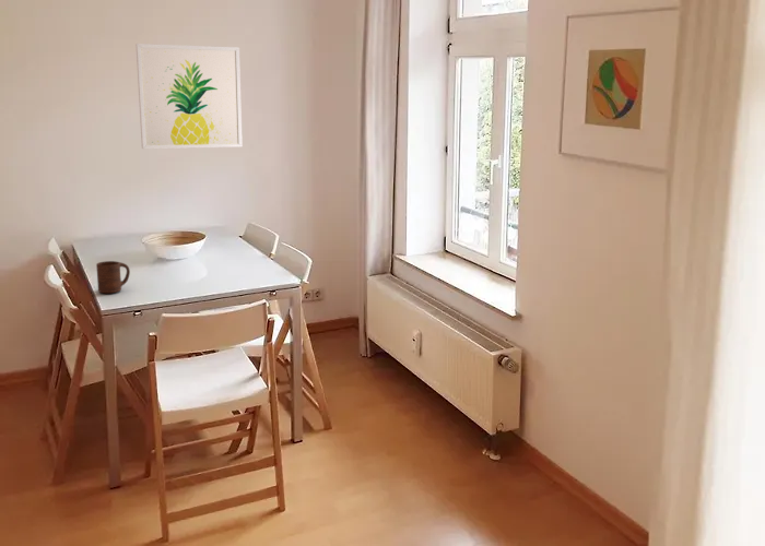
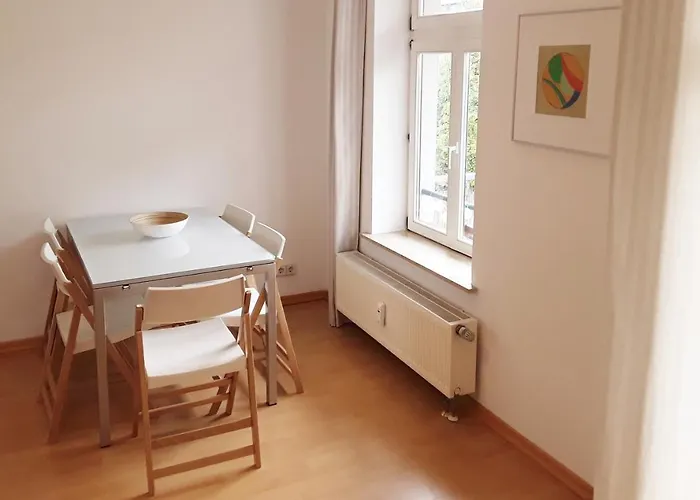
- cup [95,260,131,294]
- wall art [134,43,244,150]
